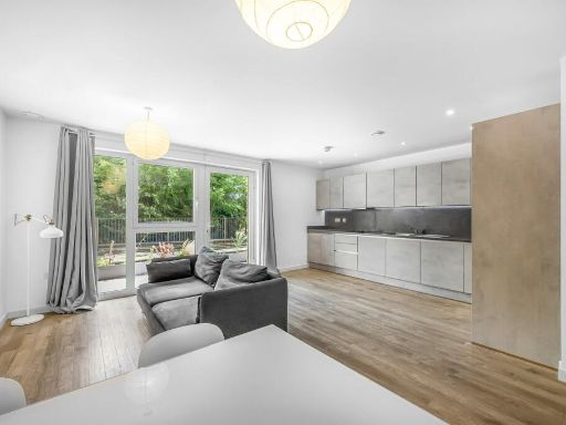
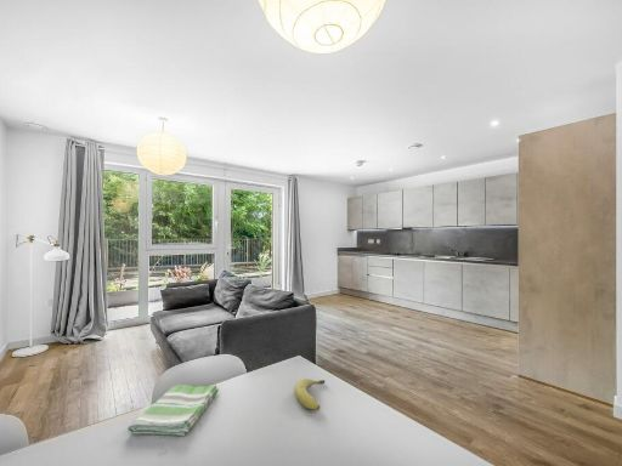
+ dish towel [126,383,220,437]
+ fruit [293,377,326,411]
